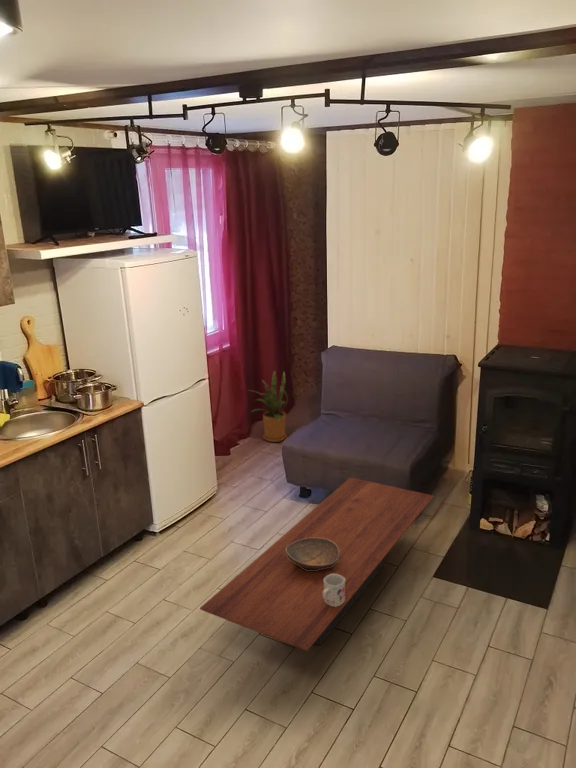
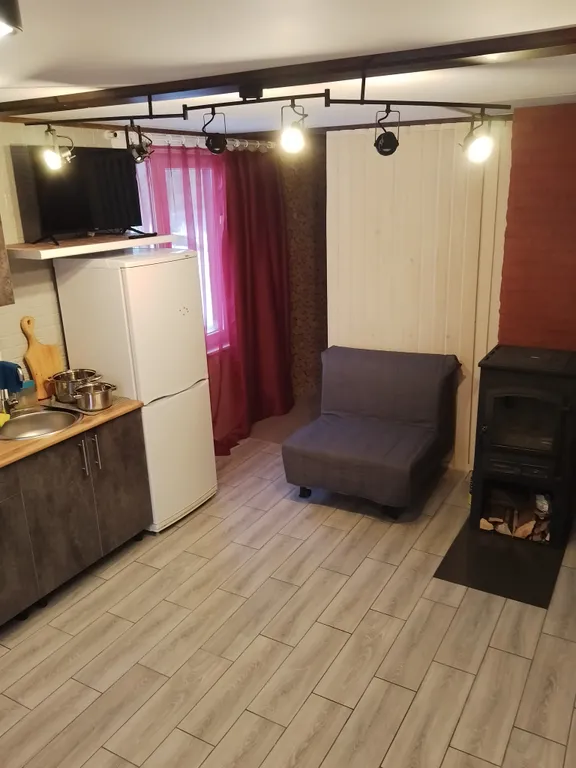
- house plant [248,370,289,443]
- mug [323,574,345,607]
- coffee table [199,476,435,652]
- decorative bowl [286,538,340,570]
